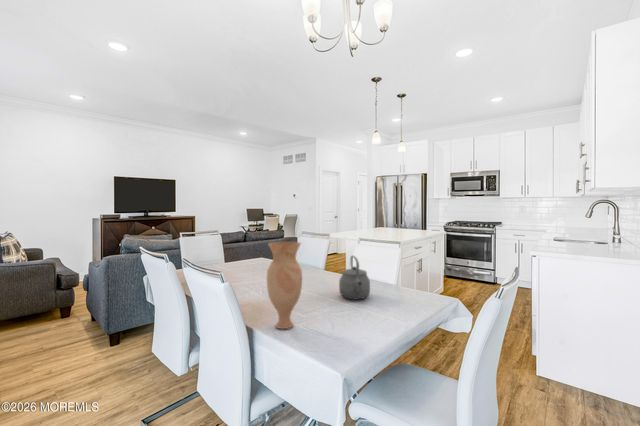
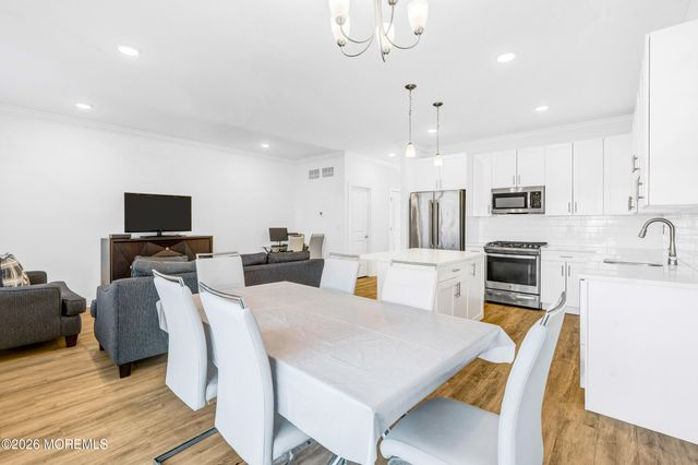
- tea kettle [338,255,371,301]
- vase [266,241,303,330]
